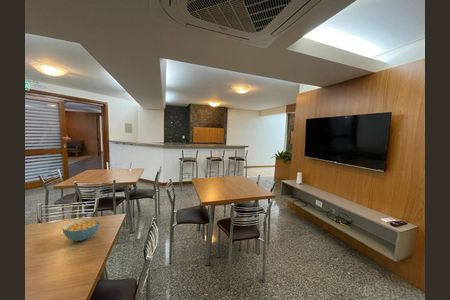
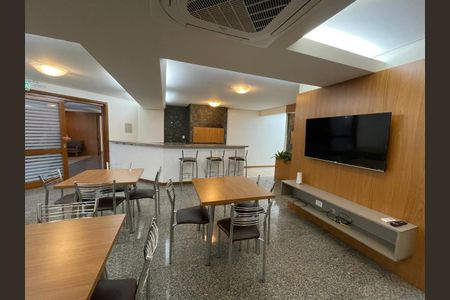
- cereal bowl [61,217,102,242]
